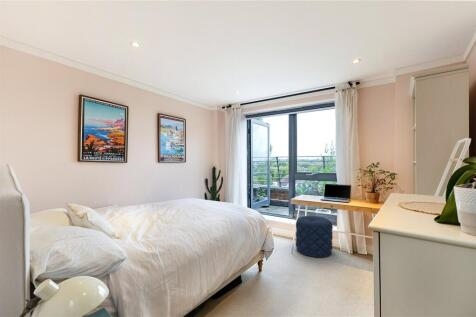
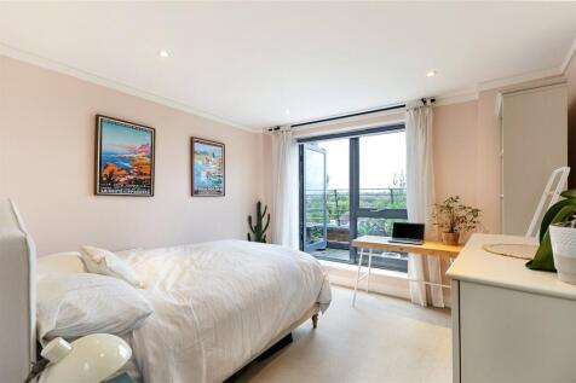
- pouf [295,215,334,259]
